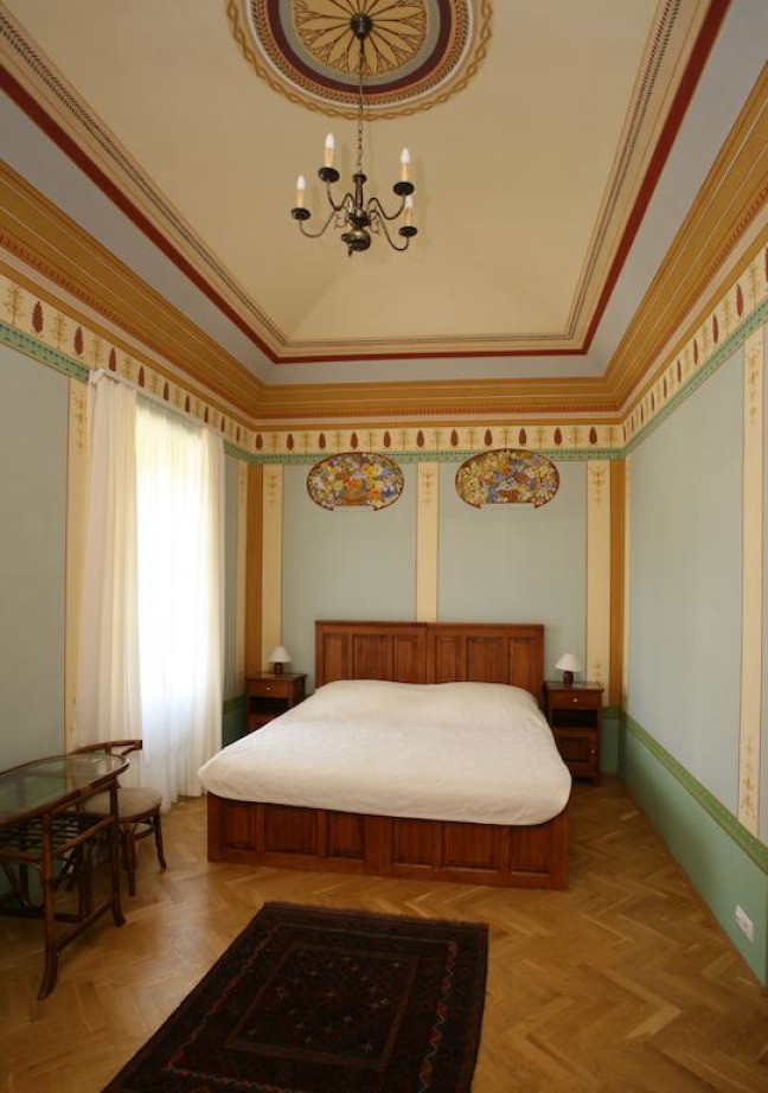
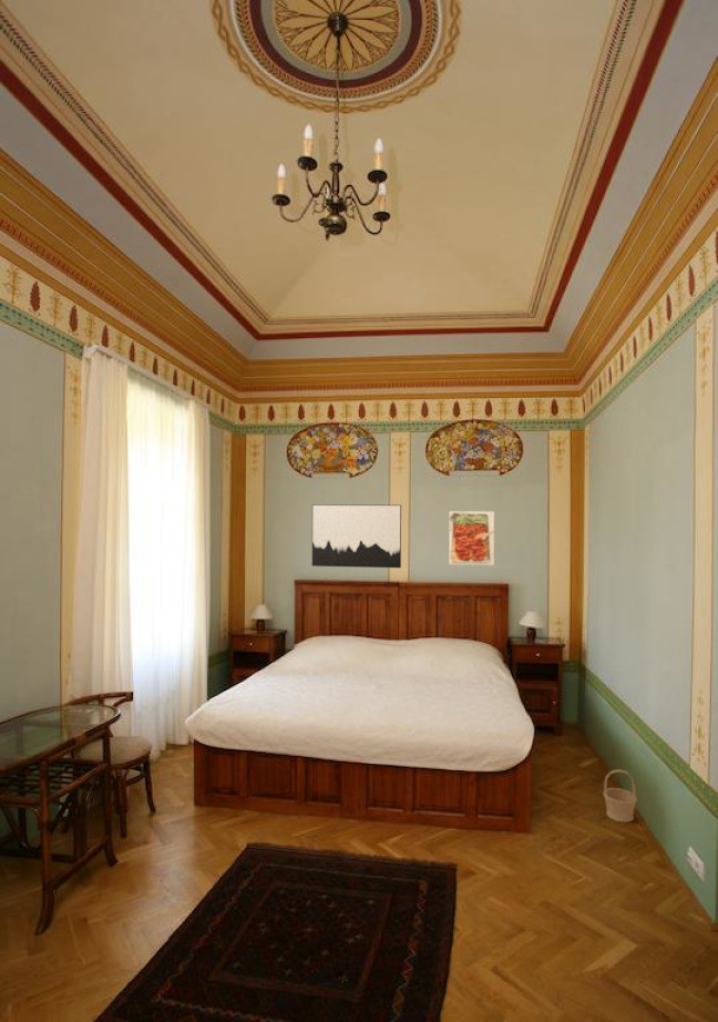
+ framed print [448,510,495,566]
+ basket [603,769,638,822]
+ wall art [311,503,402,569]
